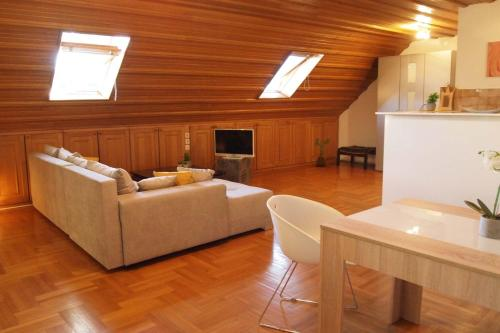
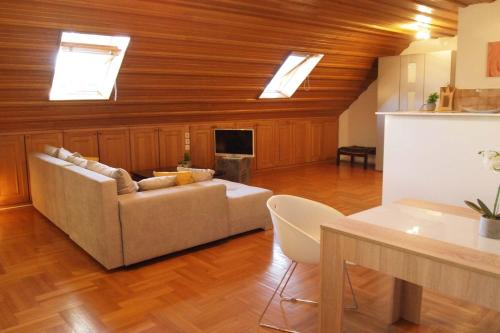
- house plant [313,137,336,167]
